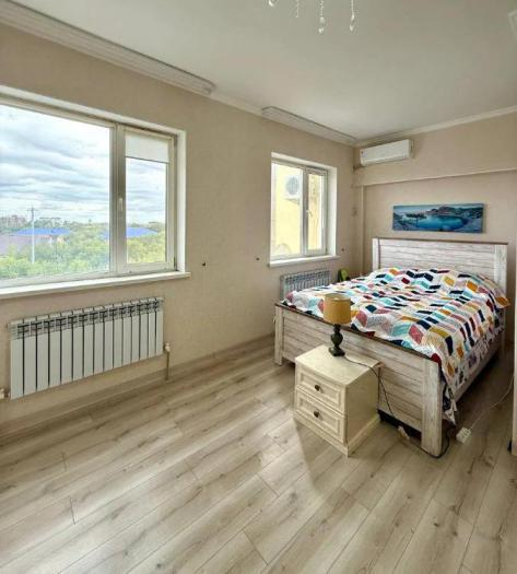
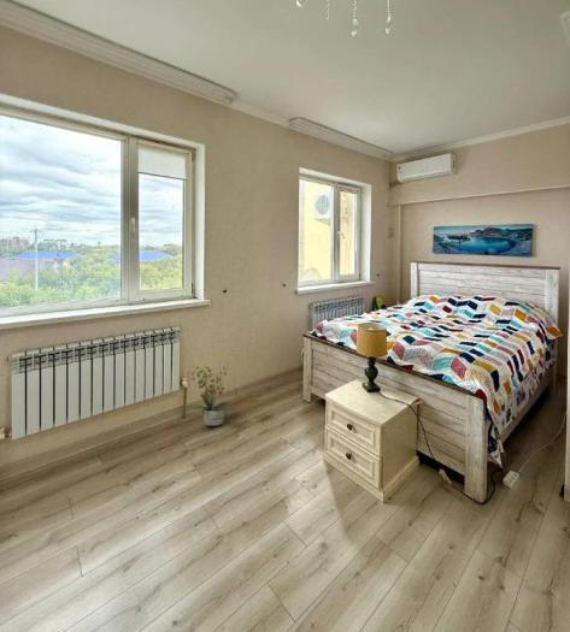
+ potted plant [187,364,235,427]
